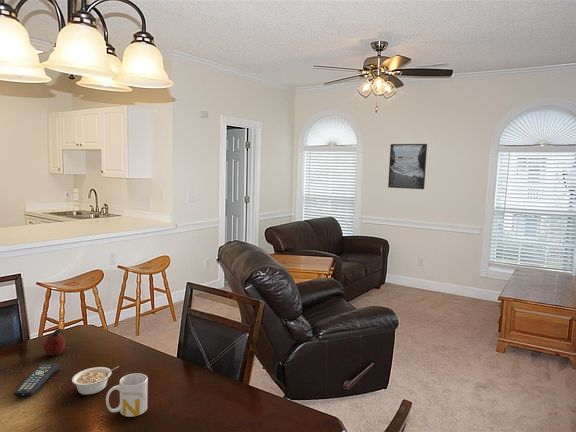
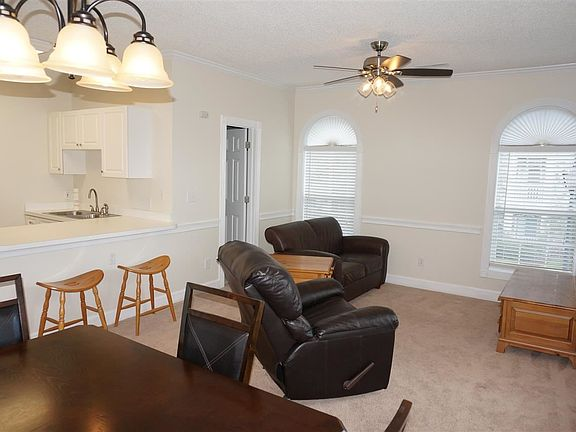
- fruit [43,328,66,357]
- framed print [387,143,428,190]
- legume [71,365,120,396]
- remote control [12,363,60,397]
- mug [105,372,149,418]
